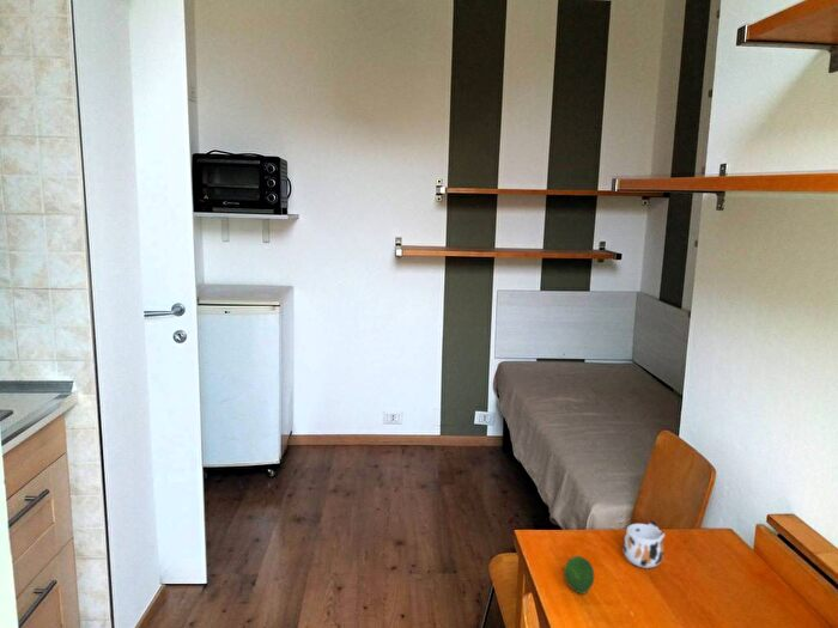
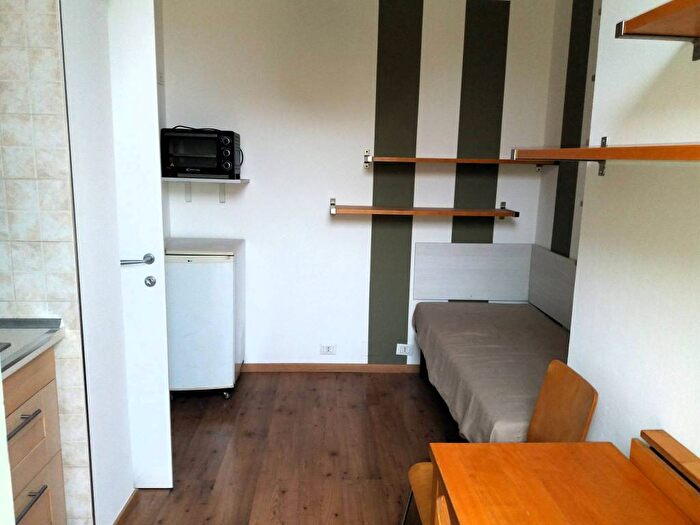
- mug [623,520,666,569]
- fruit [563,555,595,596]
